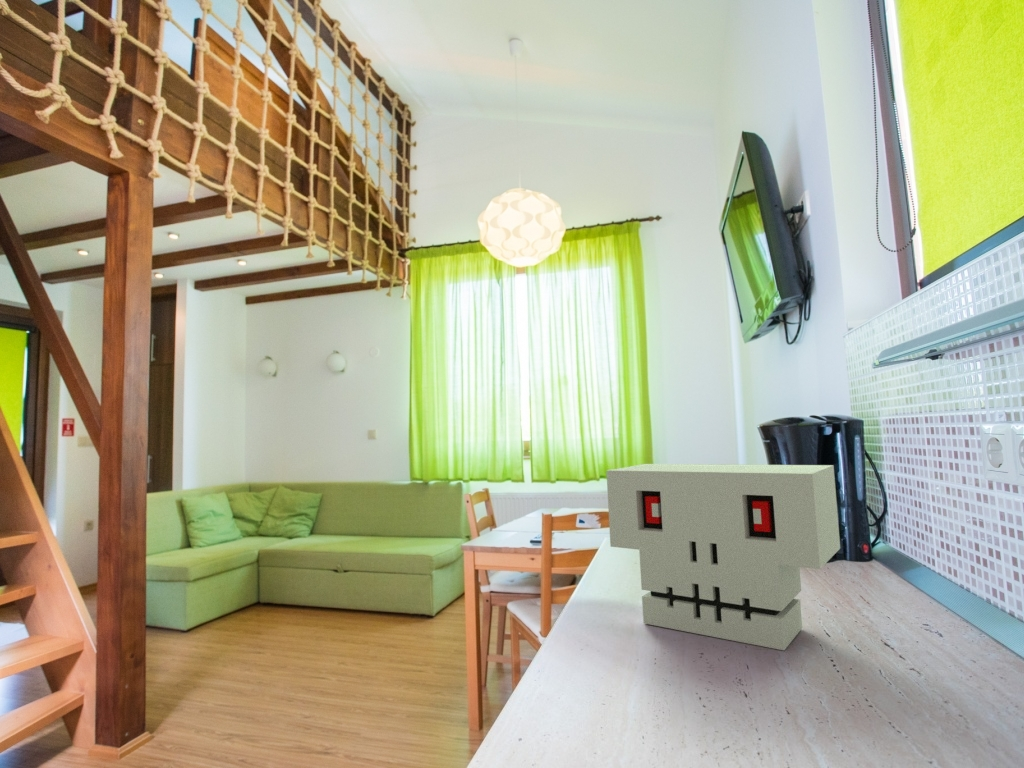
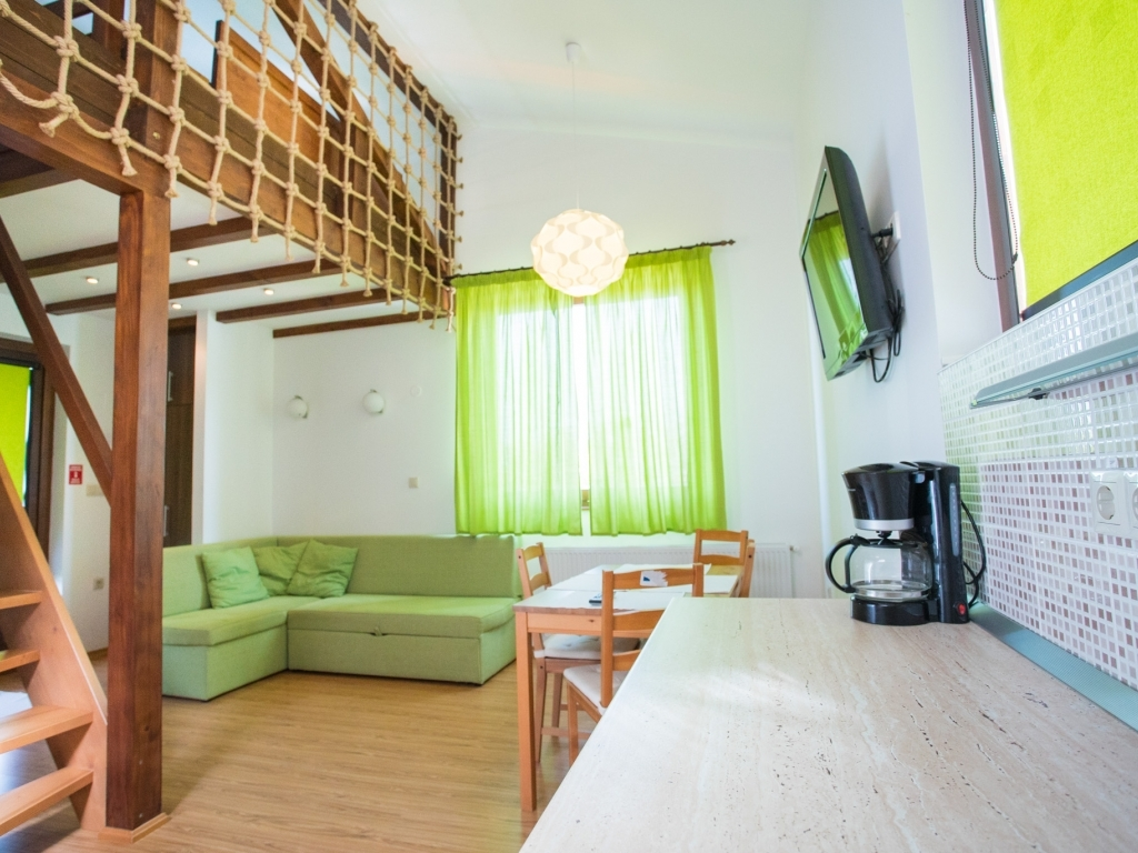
- architectural model [606,463,841,651]
